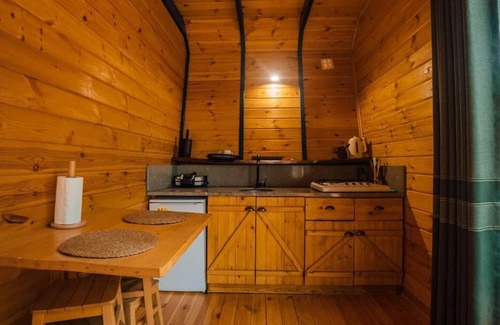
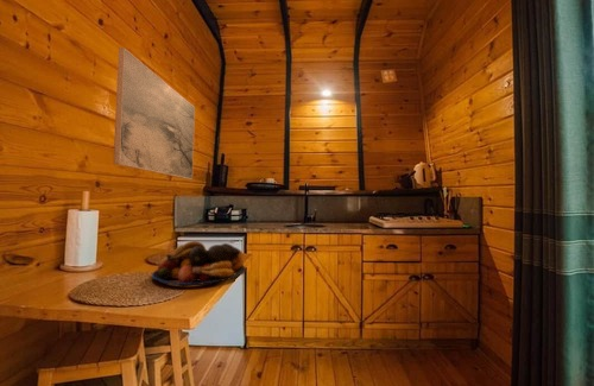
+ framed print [113,46,196,181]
+ fruit bowl [151,240,247,286]
